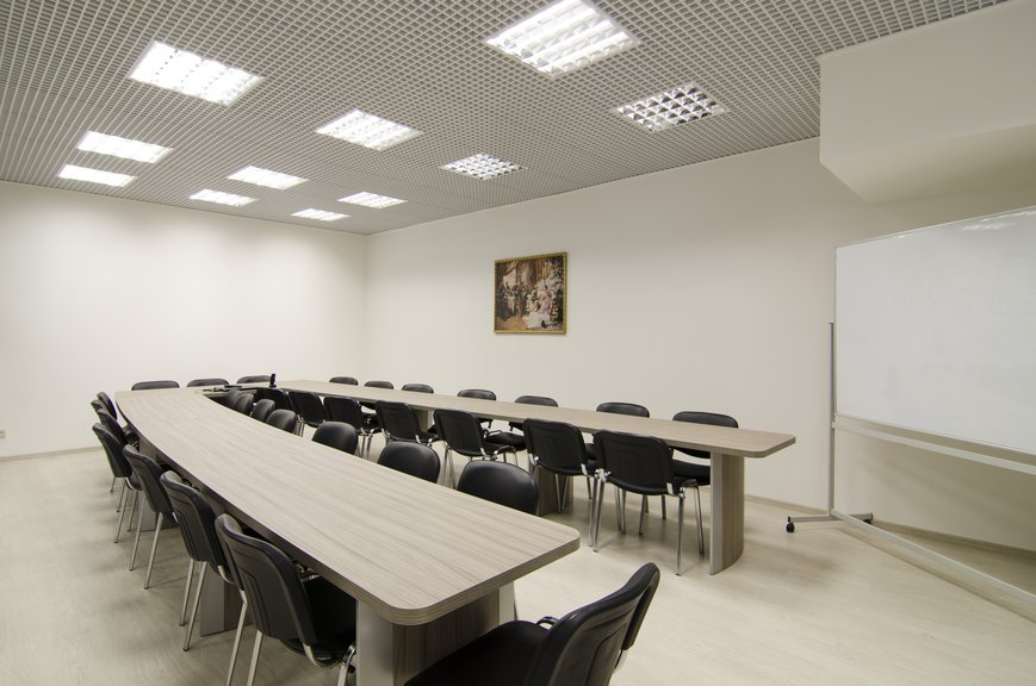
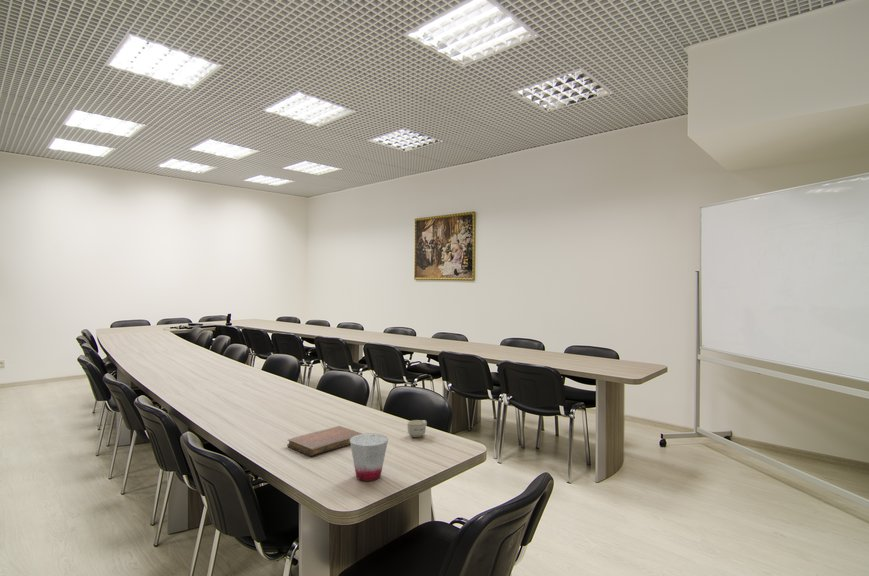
+ cup [406,419,428,438]
+ cup [349,432,389,482]
+ notebook [286,425,363,457]
